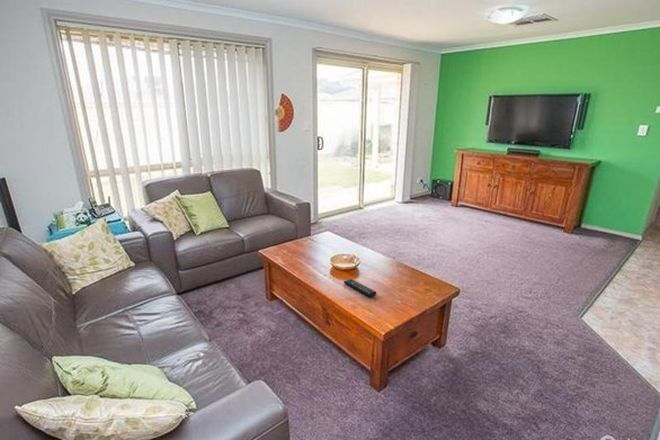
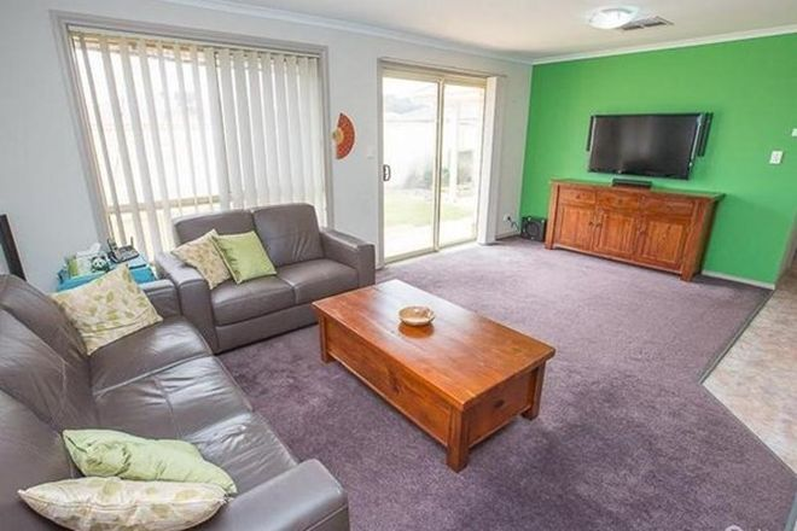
- remote control [343,278,377,298]
